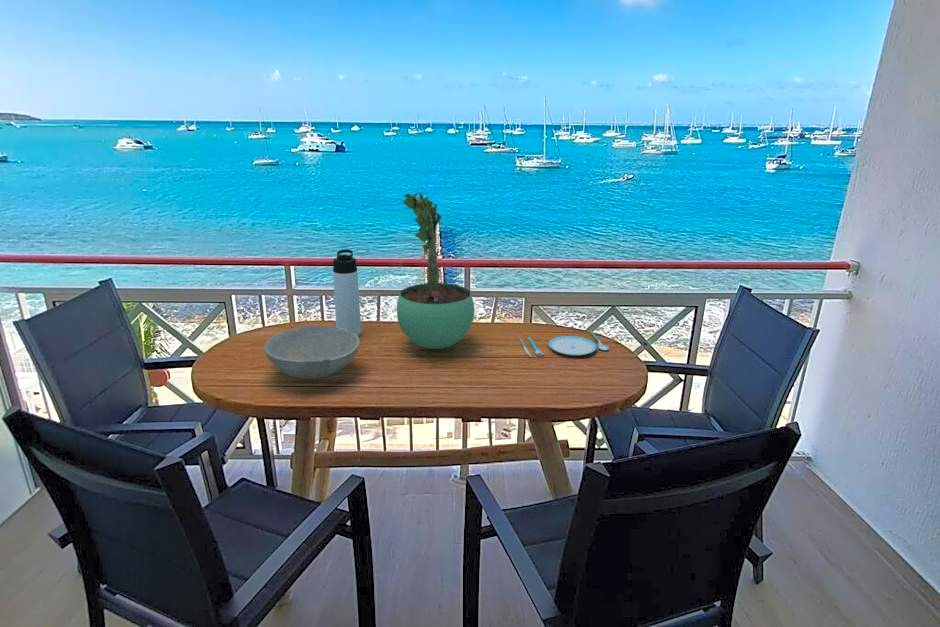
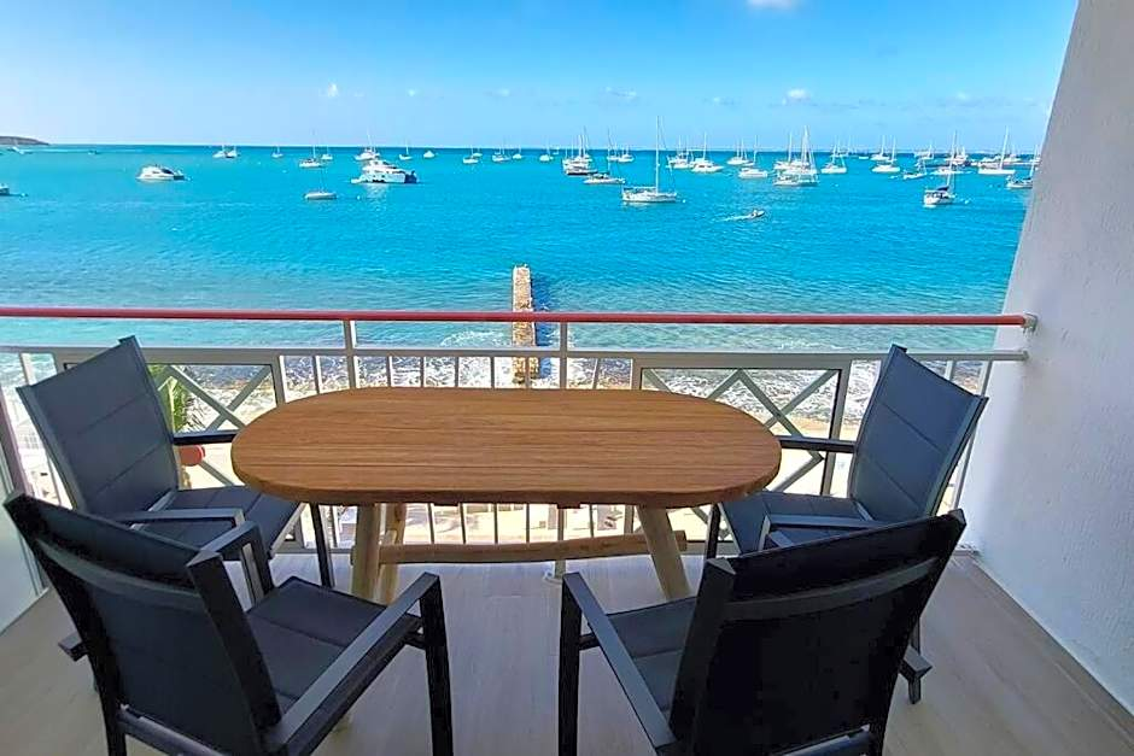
- thermos bottle [332,248,362,337]
- plate [518,329,610,358]
- potted plant [396,192,476,350]
- bowl [263,324,361,380]
